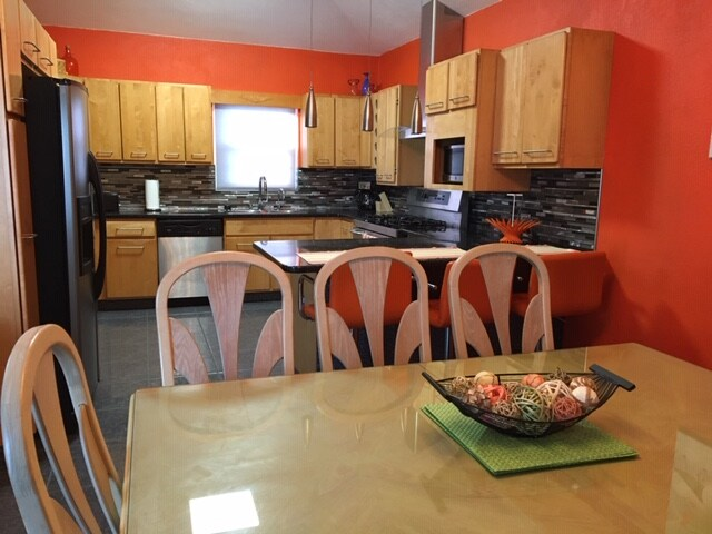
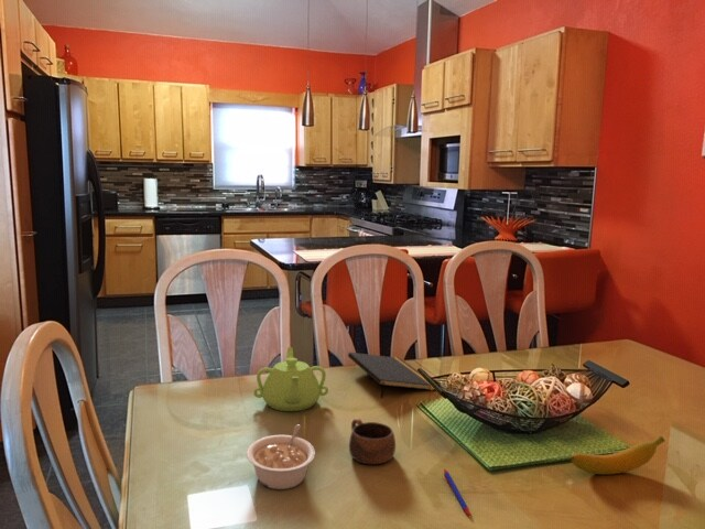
+ notepad [347,352,436,399]
+ teapot [252,346,329,412]
+ banana [570,435,665,475]
+ pen [443,468,473,519]
+ cup [348,418,397,465]
+ legume [246,424,316,490]
